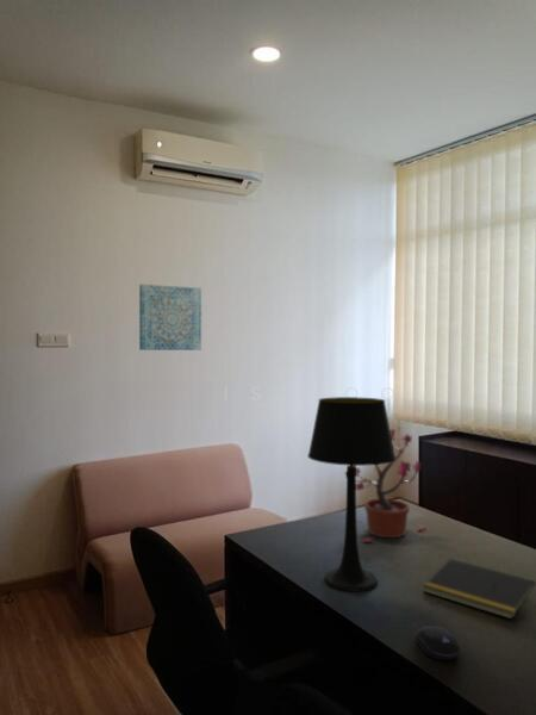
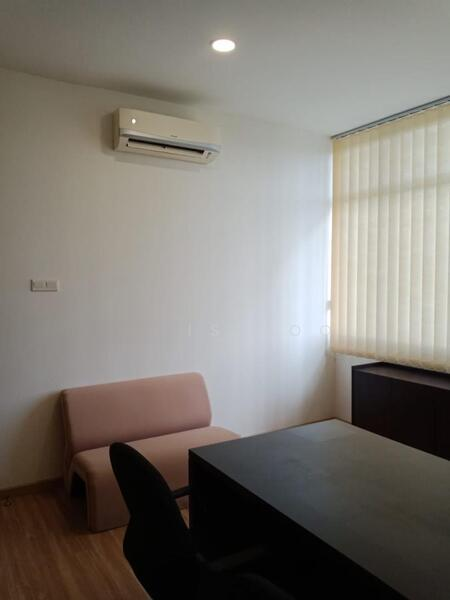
- table lamp [306,396,397,592]
- wall art [138,284,202,352]
- potted plant [343,428,428,543]
- notepad [422,558,536,621]
- computer mouse [413,623,461,661]
